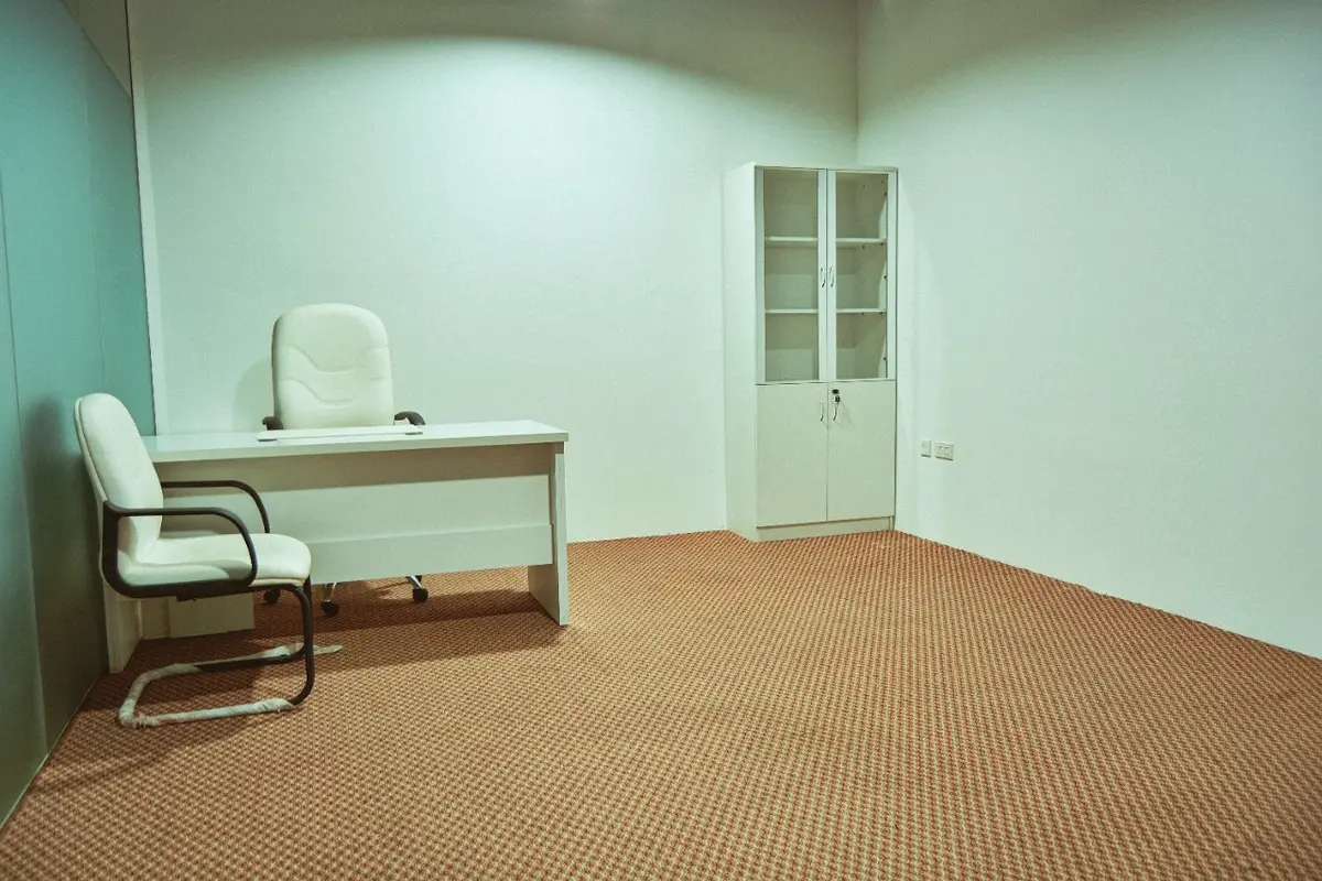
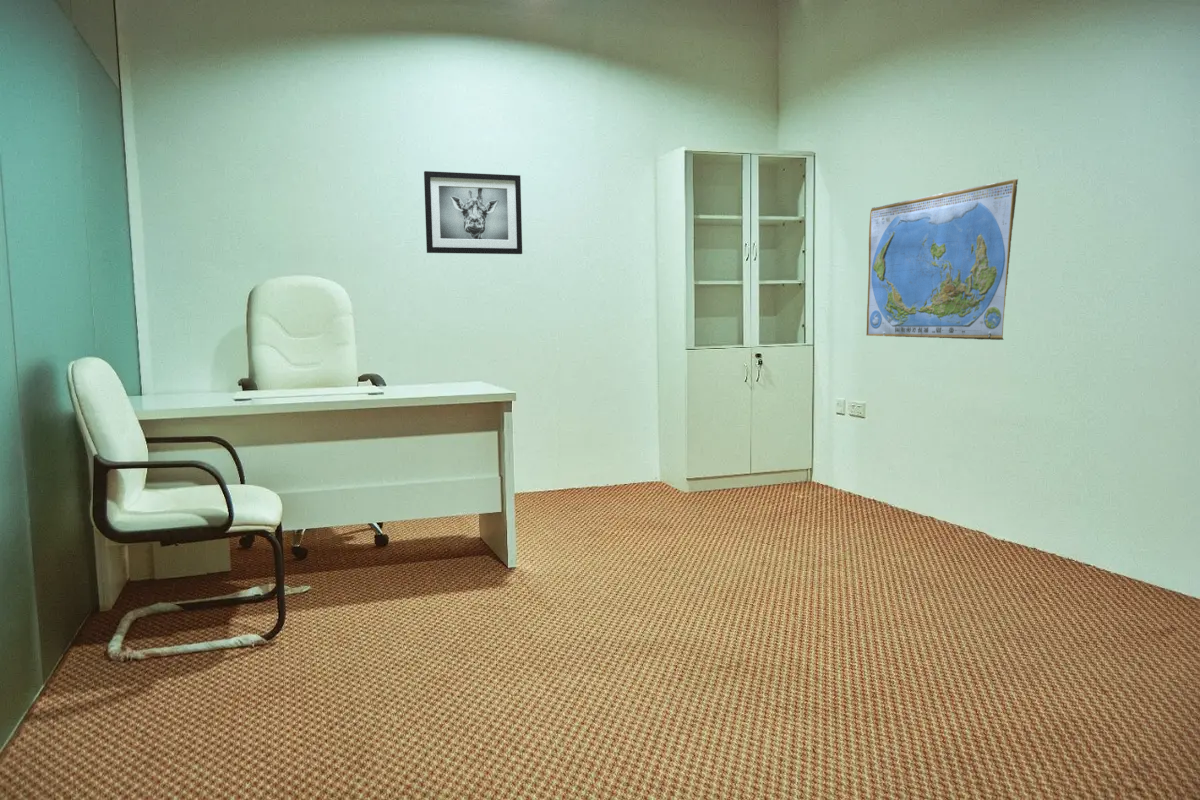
+ wall art [423,170,523,255]
+ world map [865,178,1019,341]
